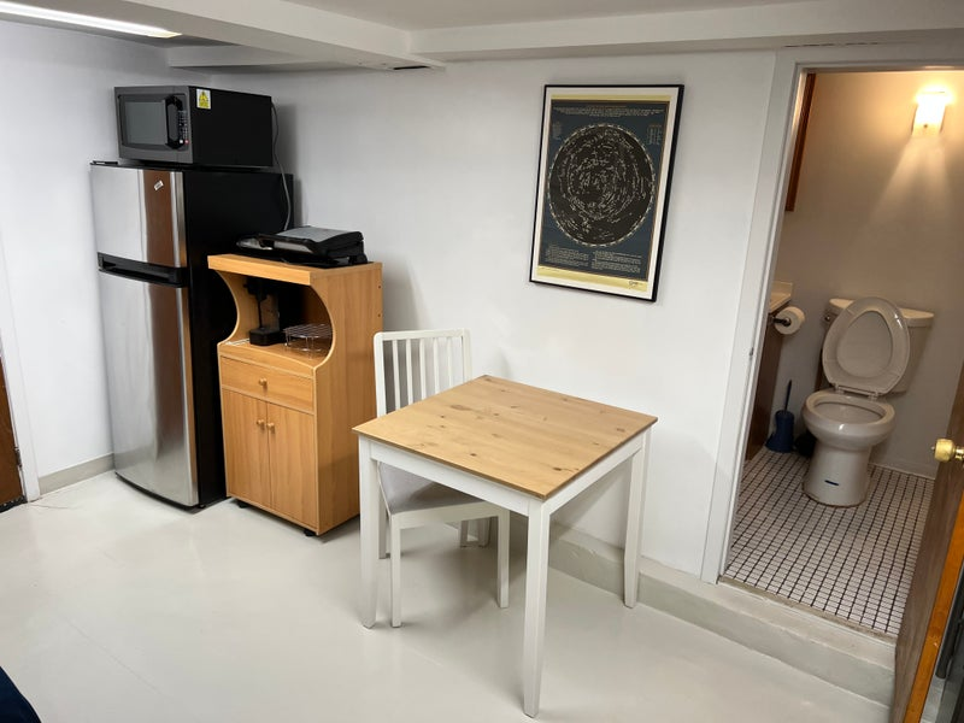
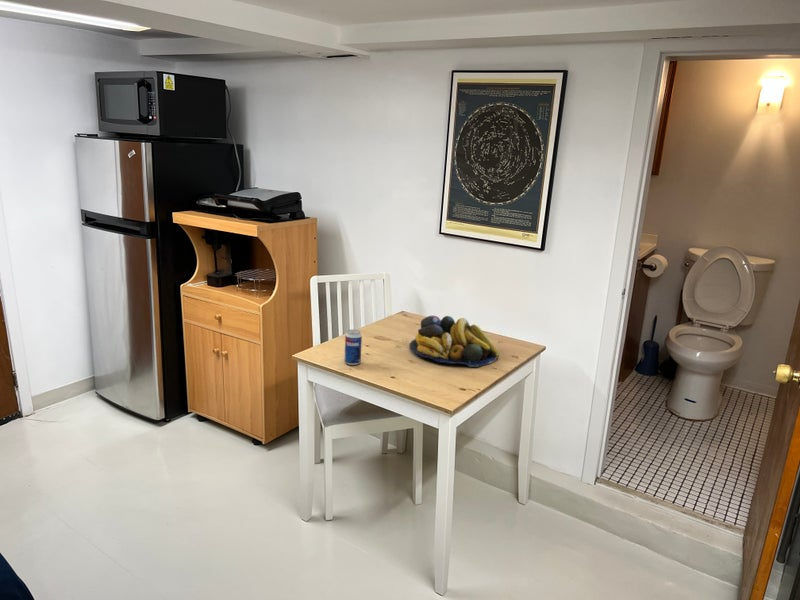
+ beverage can [343,329,363,366]
+ fruit bowl [408,315,500,368]
